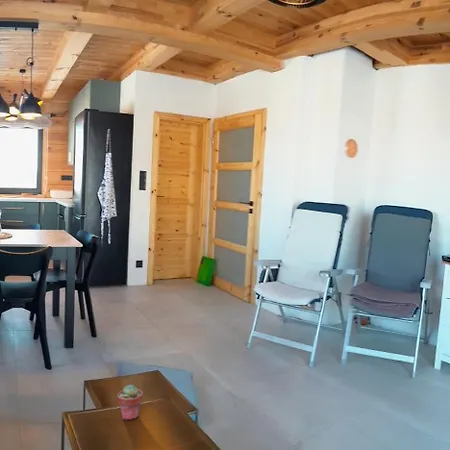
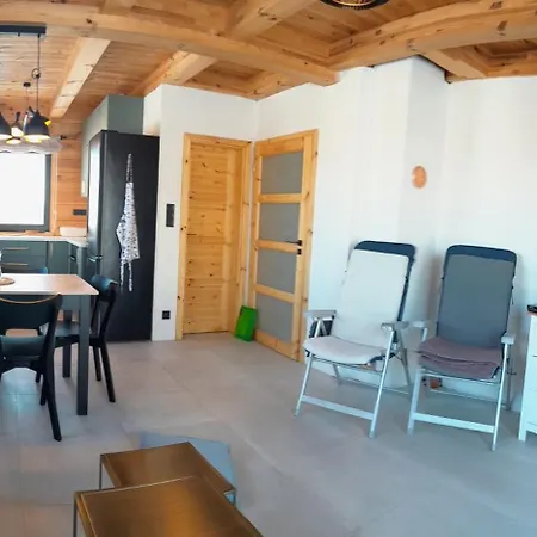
- potted succulent [116,384,144,421]
